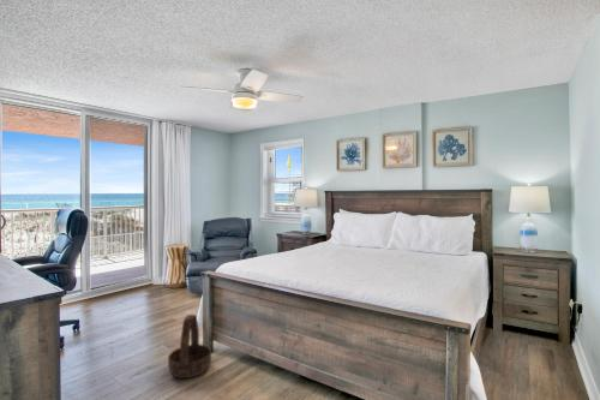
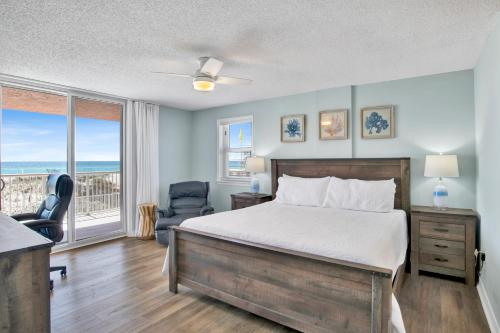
- basket [167,314,212,380]
